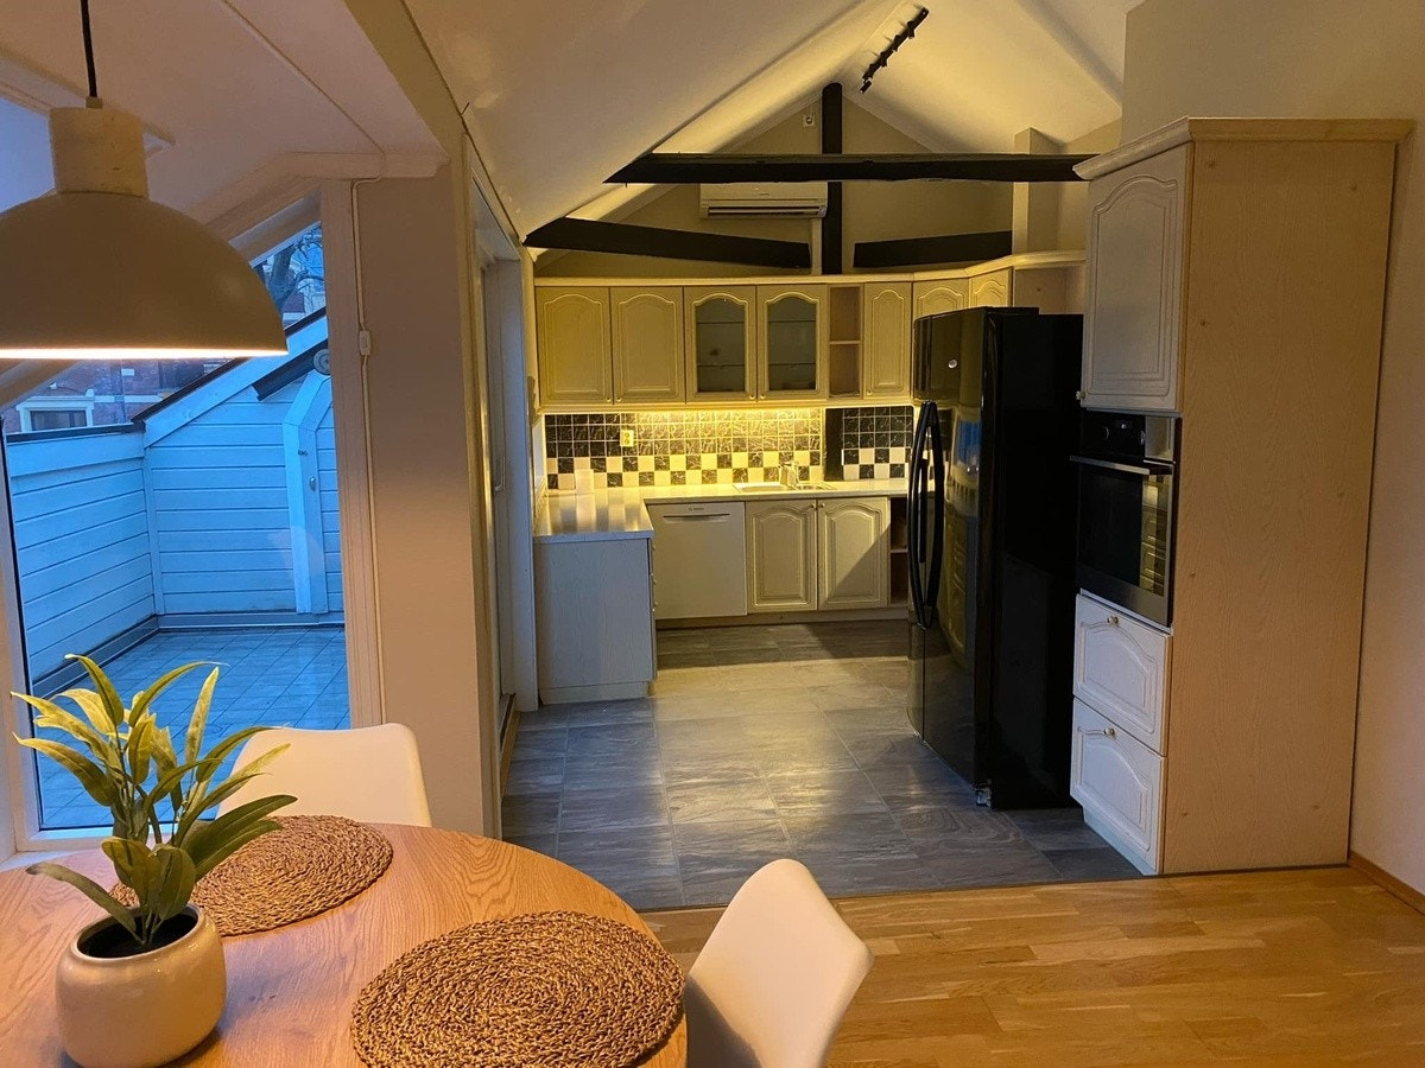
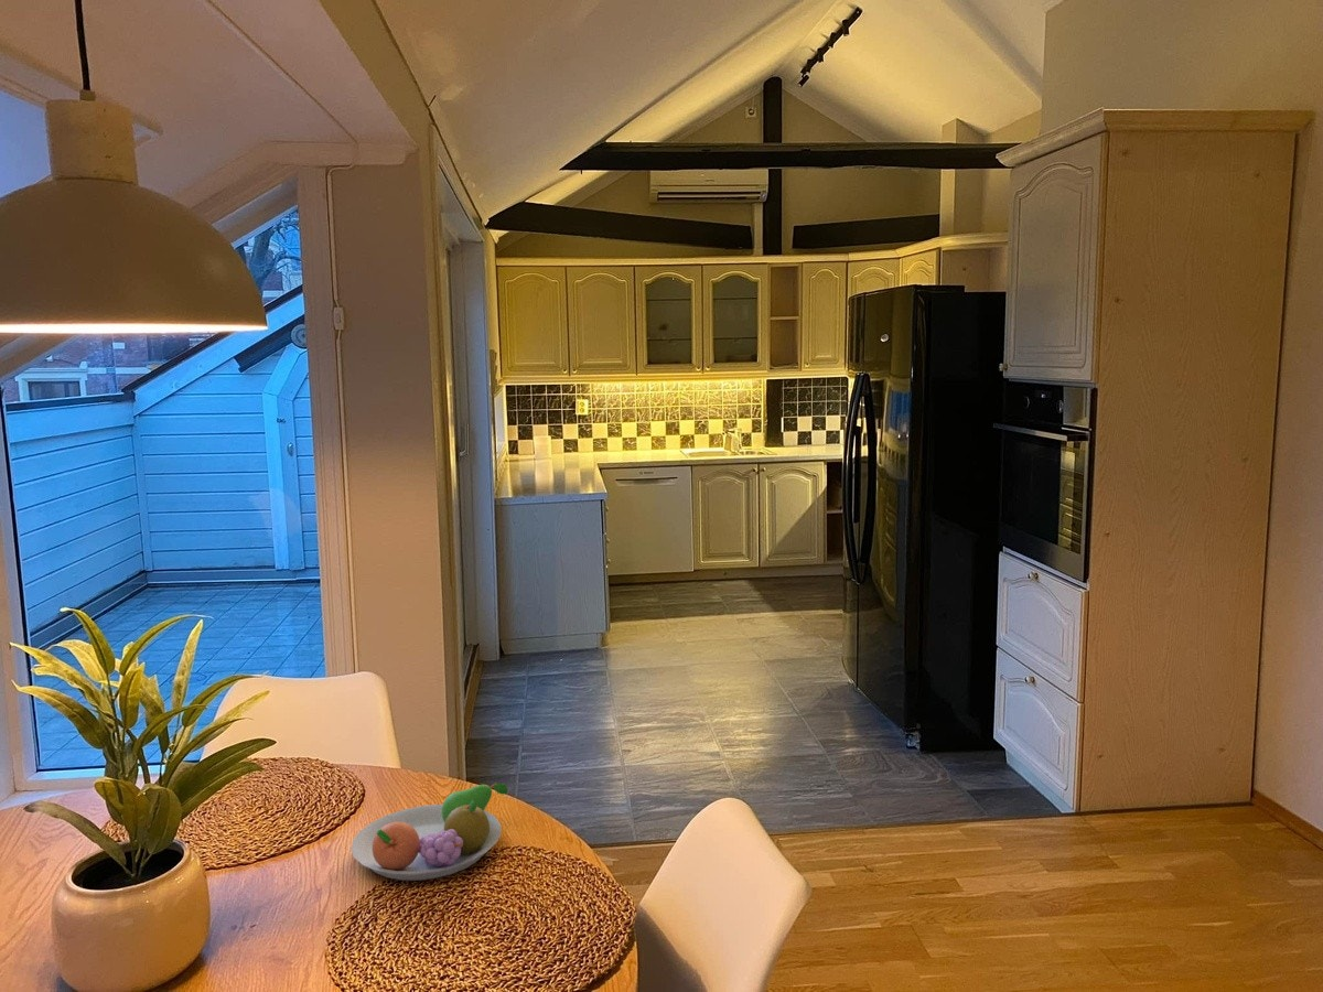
+ fruit bowl [349,783,508,882]
